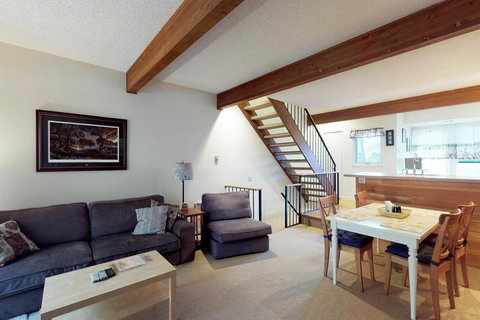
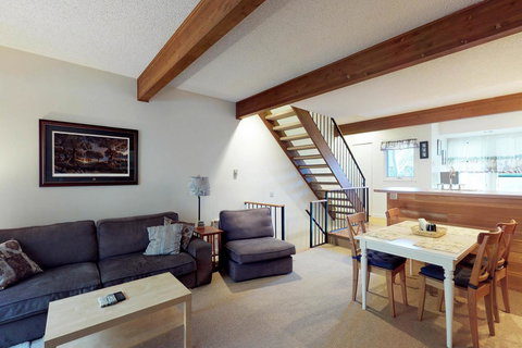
- magazine [112,254,154,273]
